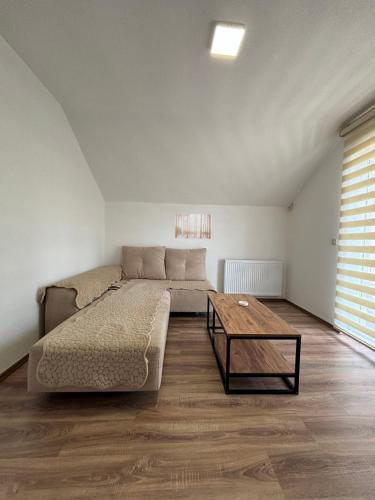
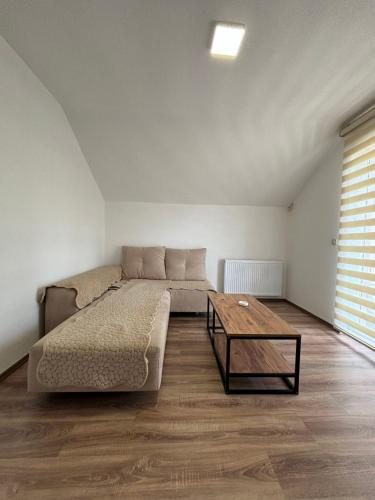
- wall art [174,213,213,240]
